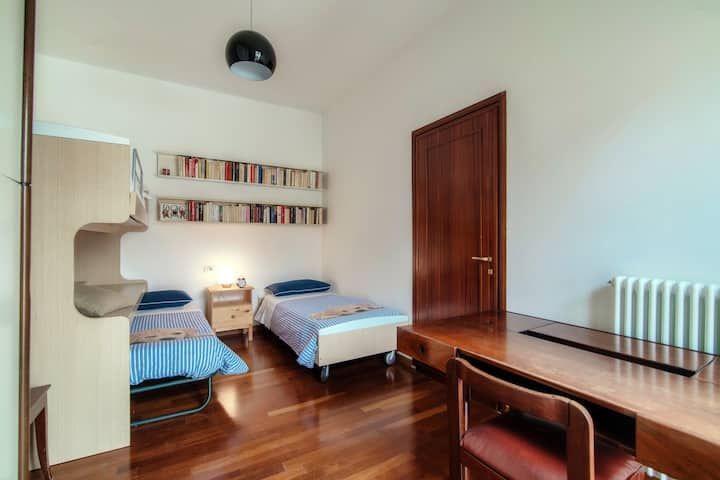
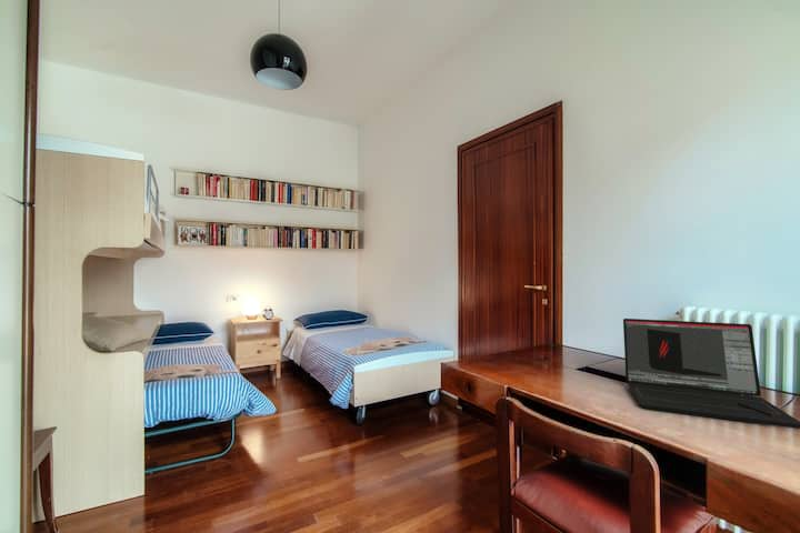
+ laptop [622,318,800,430]
